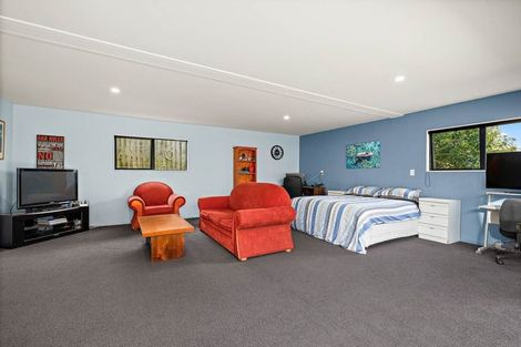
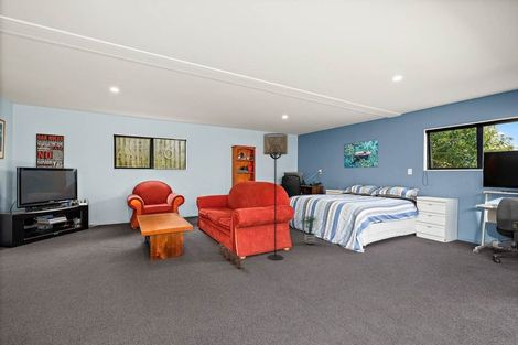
+ potted plant [299,214,320,246]
+ sculpture bust [217,244,245,269]
+ floor lamp [262,132,289,261]
